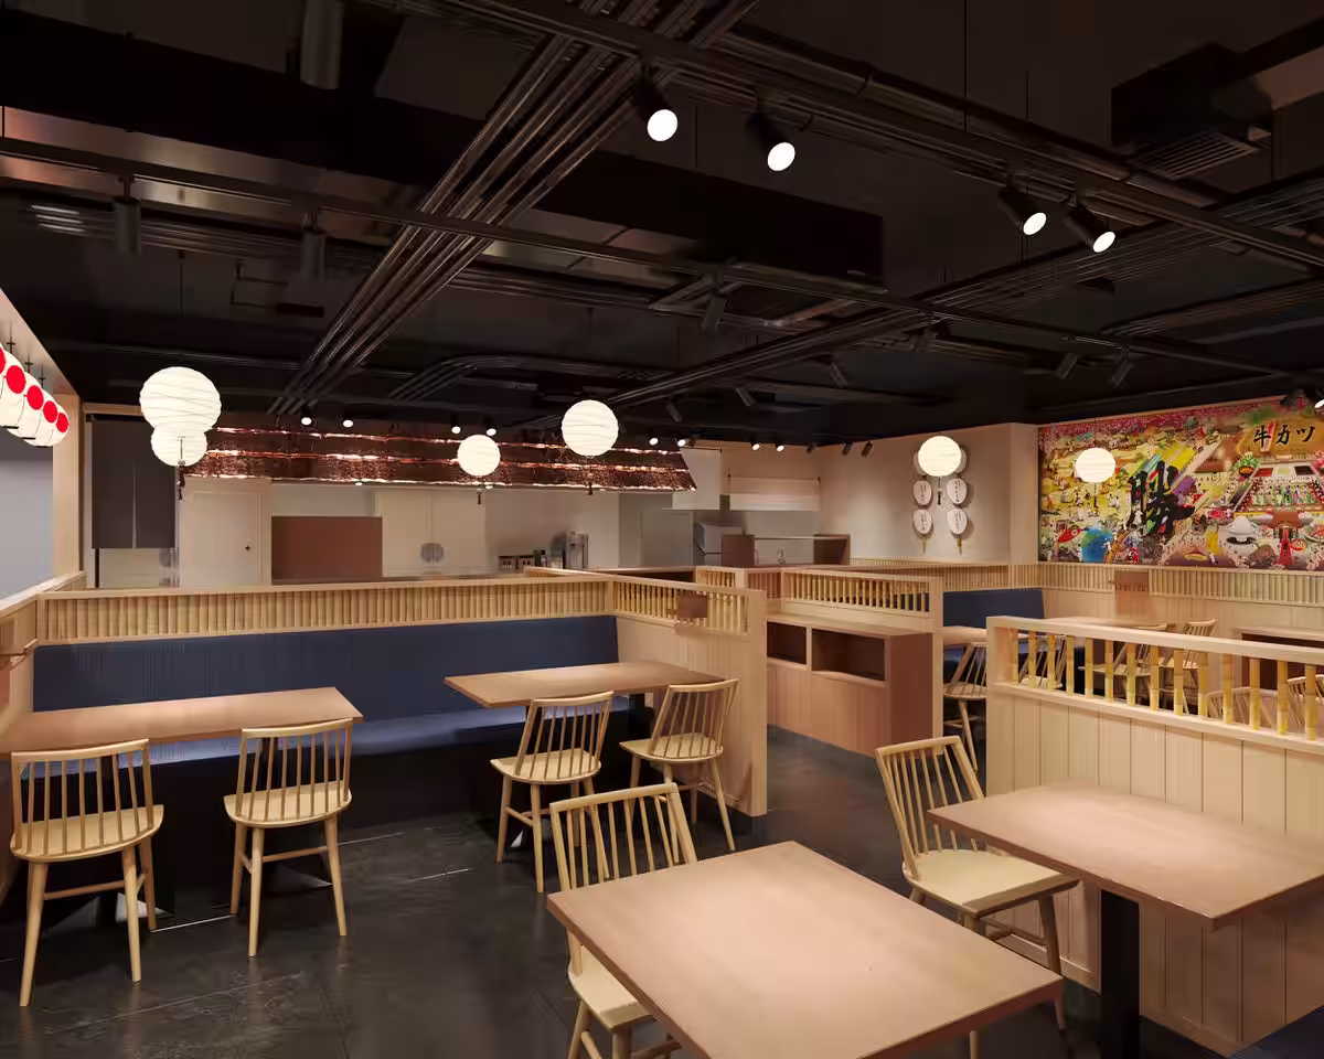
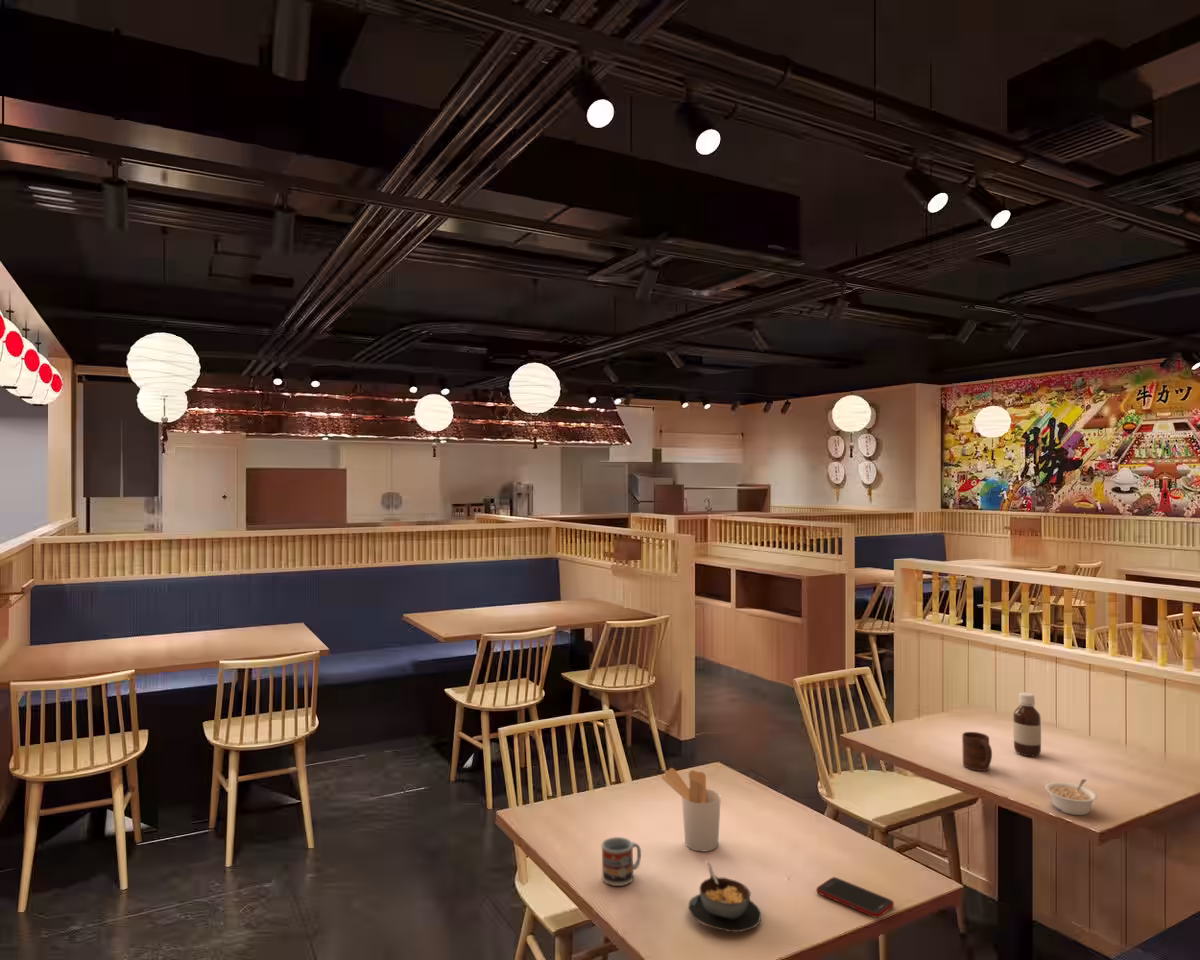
+ soup bowl [687,859,762,933]
+ cup [600,836,642,887]
+ legume [1044,778,1098,816]
+ cell phone [815,876,895,919]
+ utensil holder [660,767,722,852]
+ bottle [1012,691,1042,757]
+ cup [961,731,993,772]
